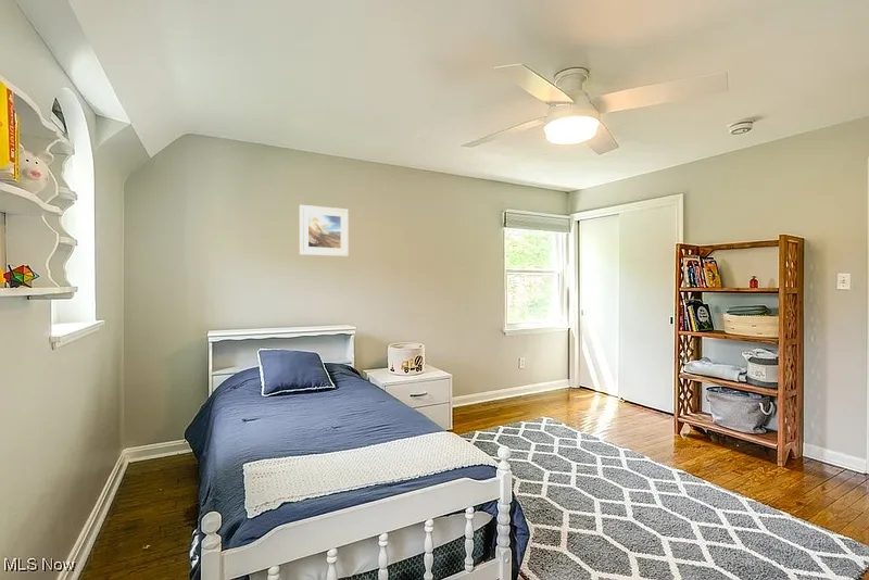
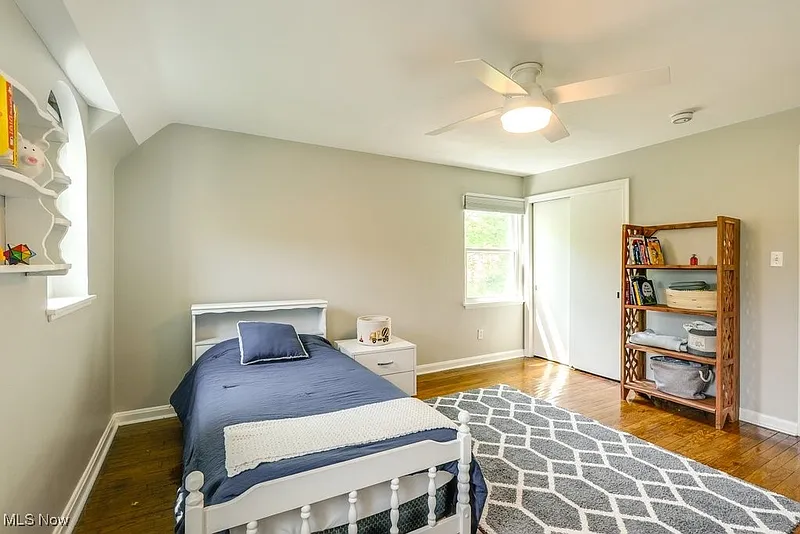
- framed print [299,204,350,257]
